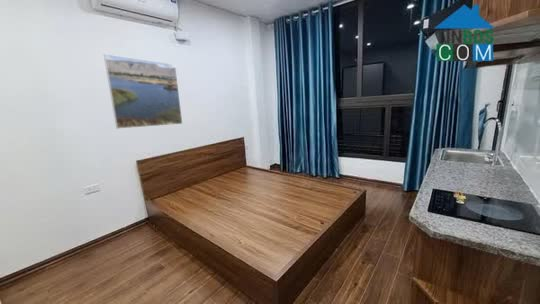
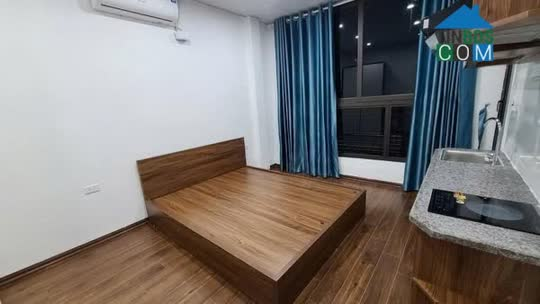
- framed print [103,53,183,130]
